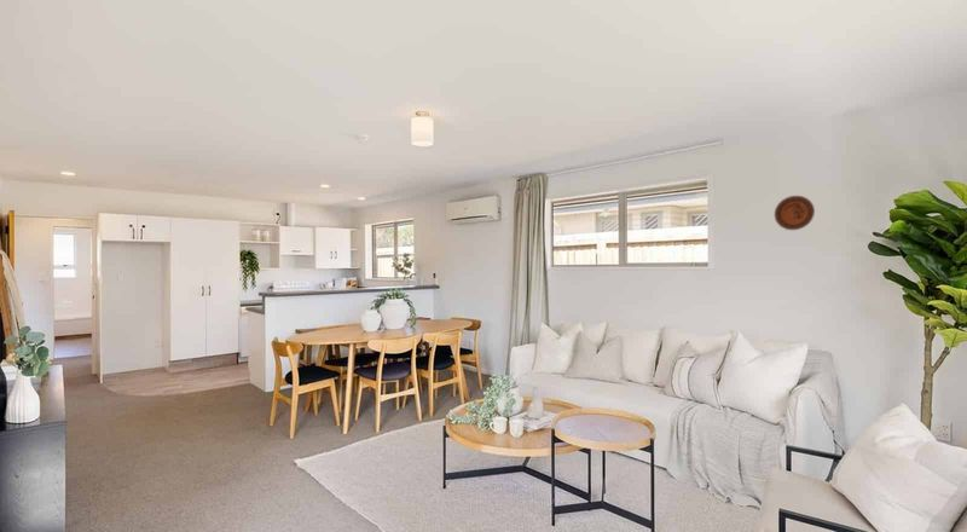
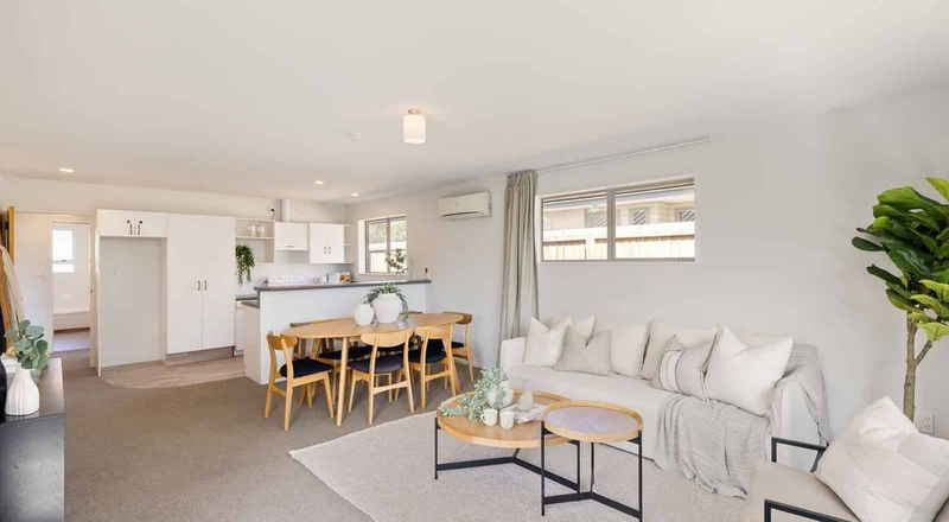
- decorative plate [774,195,816,231]
